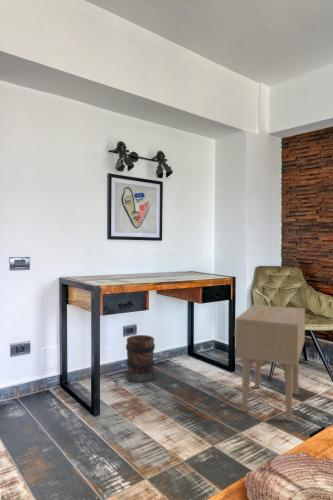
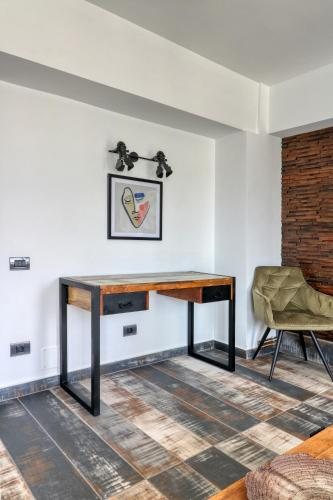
- side table [233,304,306,422]
- wooden barrel [124,334,157,383]
